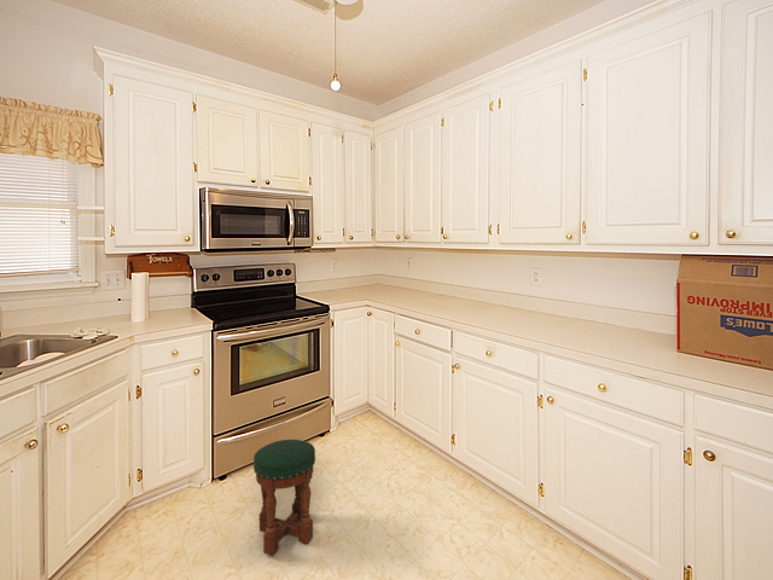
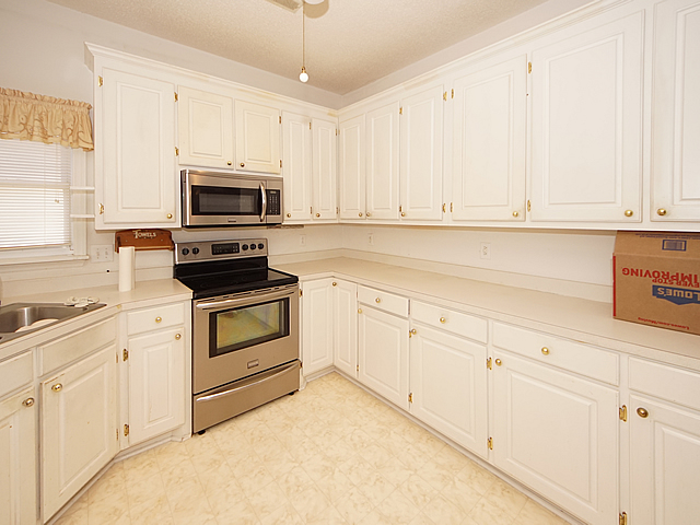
- stool [252,439,316,556]
